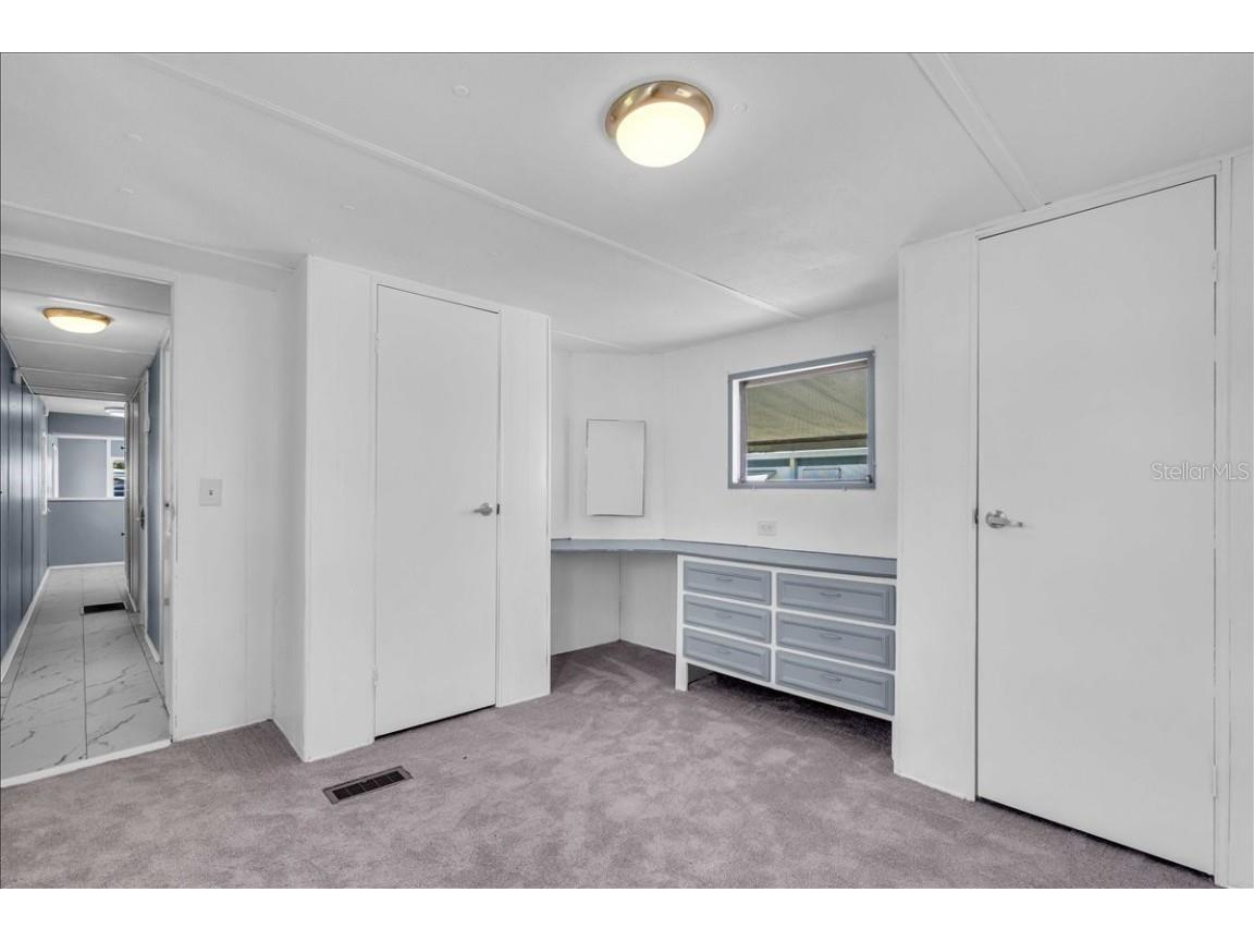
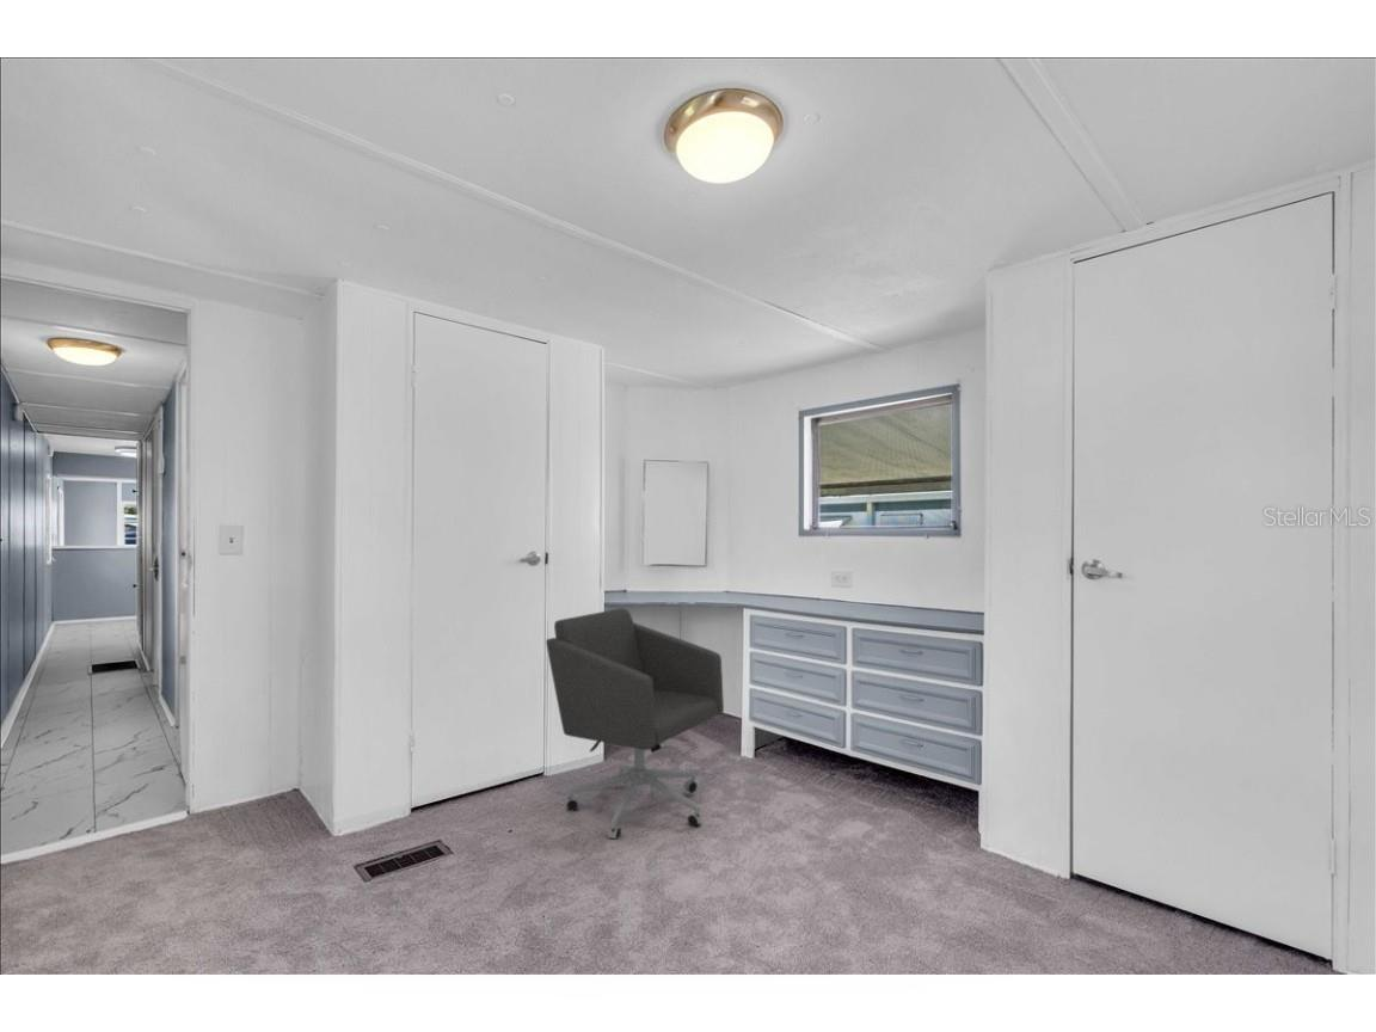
+ office chair [545,607,725,841]
